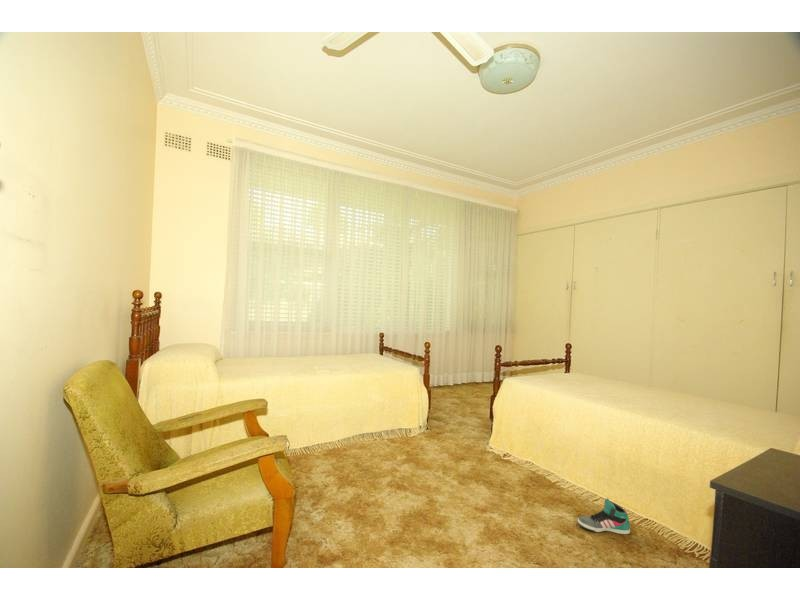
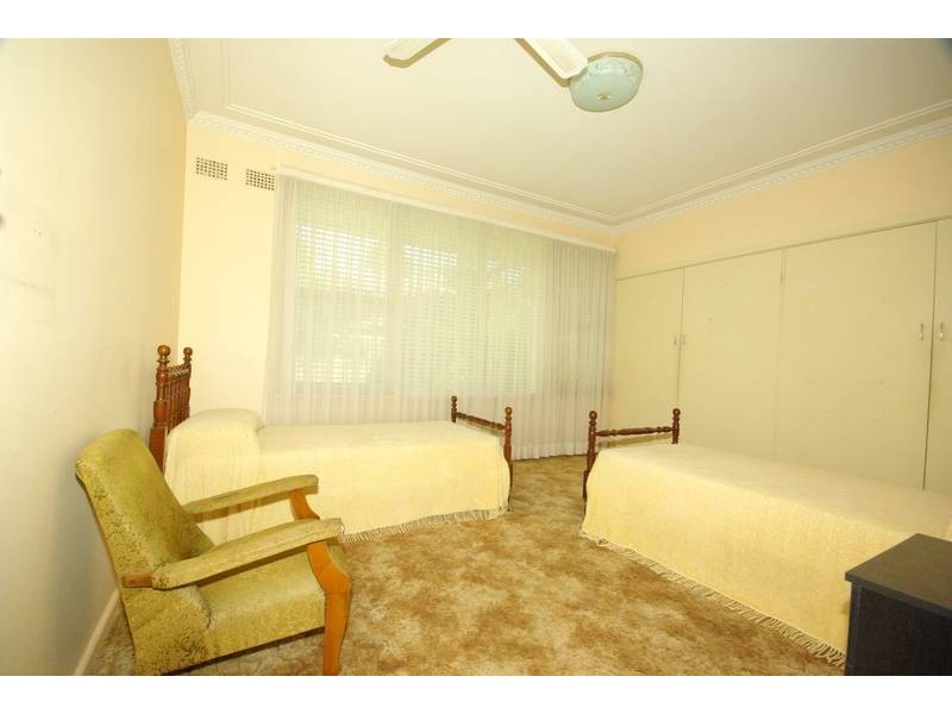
- sneaker [577,497,631,536]
